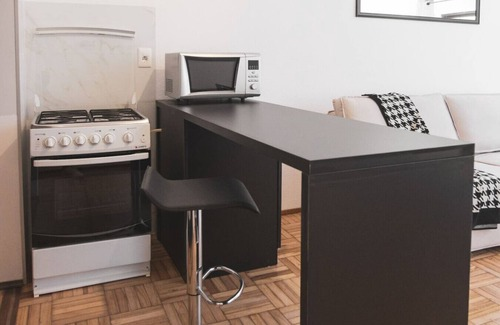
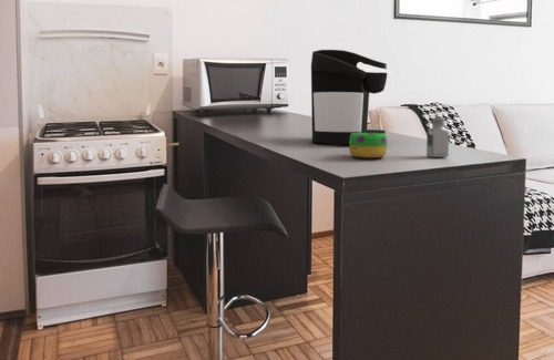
+ coffee maker [310,49,393,145]
+ saltshaker [425,116,450,158]
+ mug [348,133,388,160]
